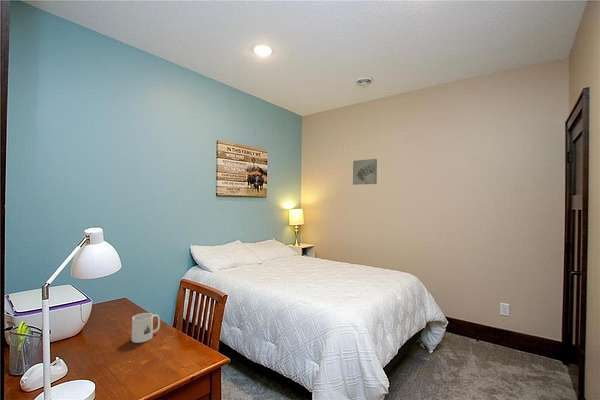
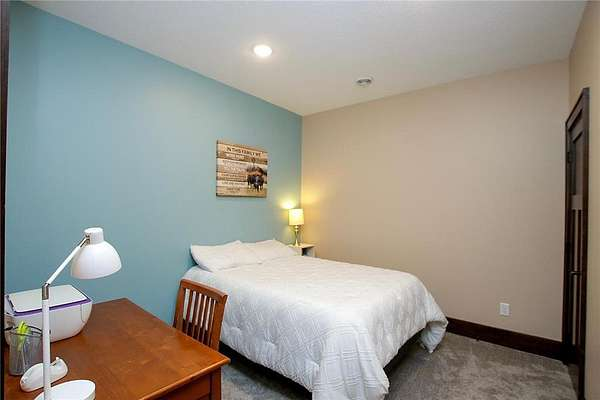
- wall art [352,158,378,186]
- mug [131,312,161,344]
